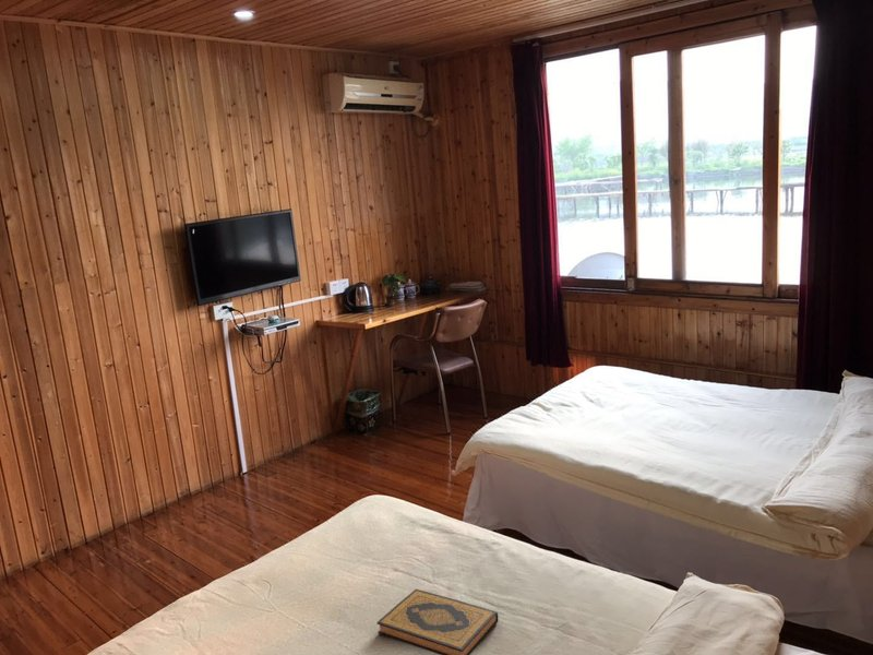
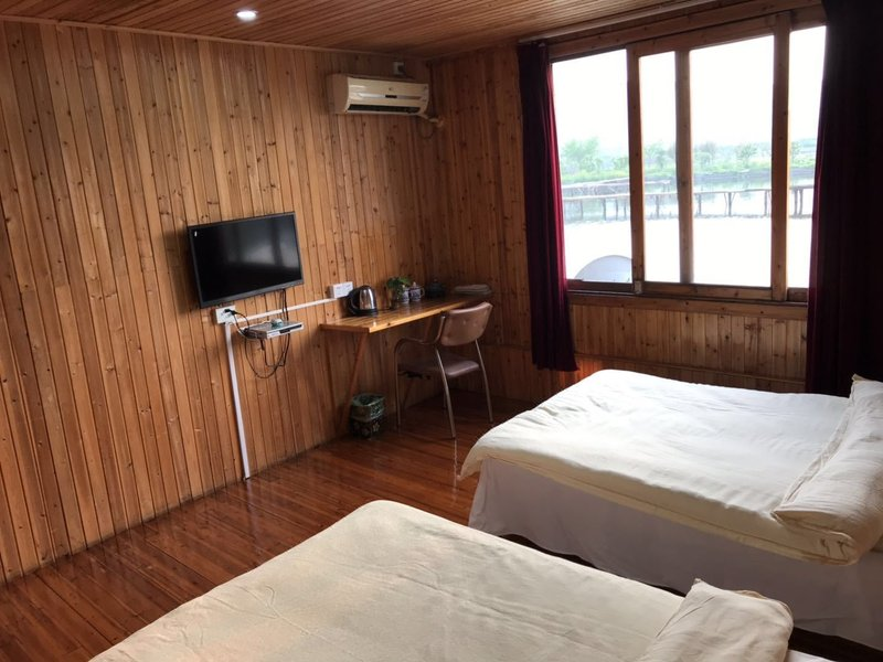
- hardback book [375,588,499,655]
